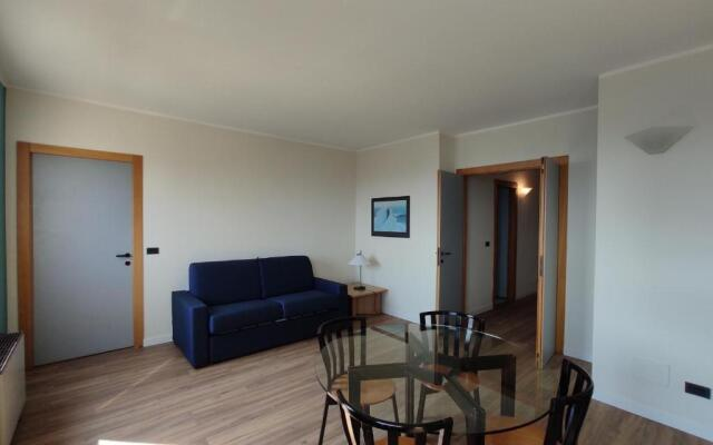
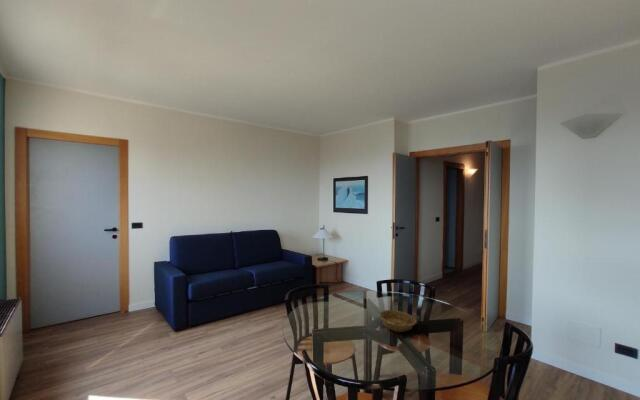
+ decorative bowl [378,309,418,333]
